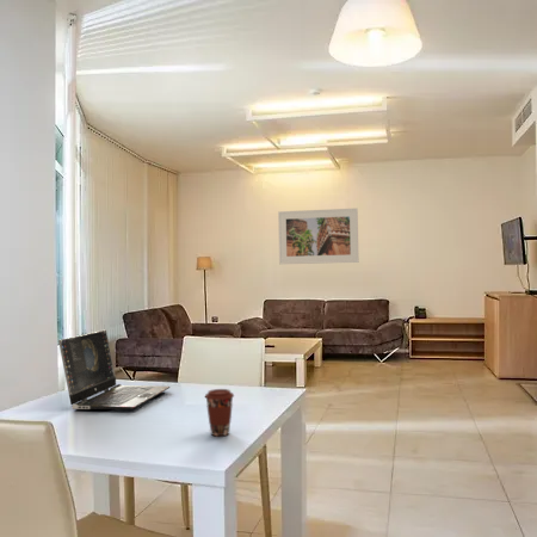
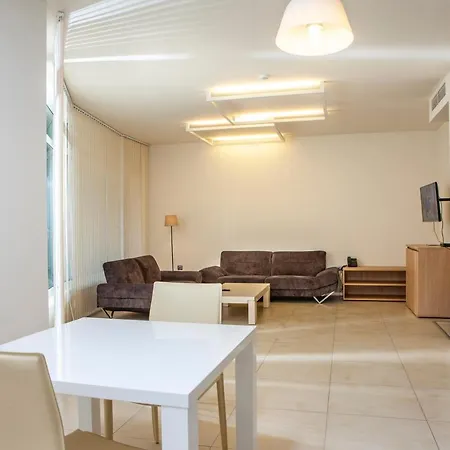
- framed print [277,208,360,265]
- coffee cup [204,388,235,437]
- laptop computer [57,328,171,411]
